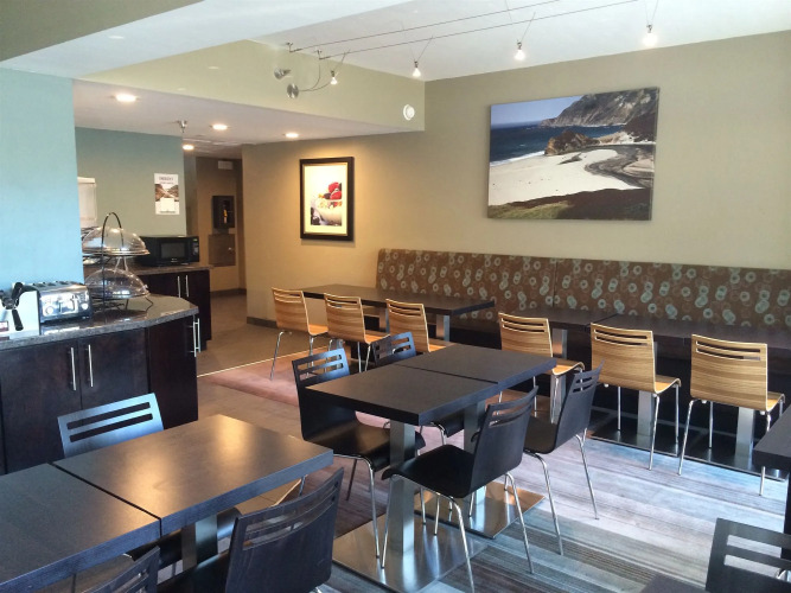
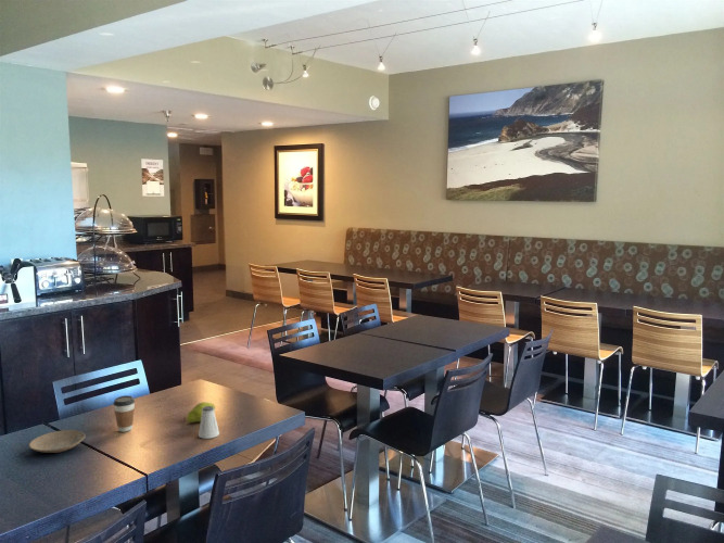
+ plate [28,429,86,454]
+ saltshaker [198,406,220,440]
+ coffee cup [113,394,136,433]
+ fruit [183,401,216,424]
